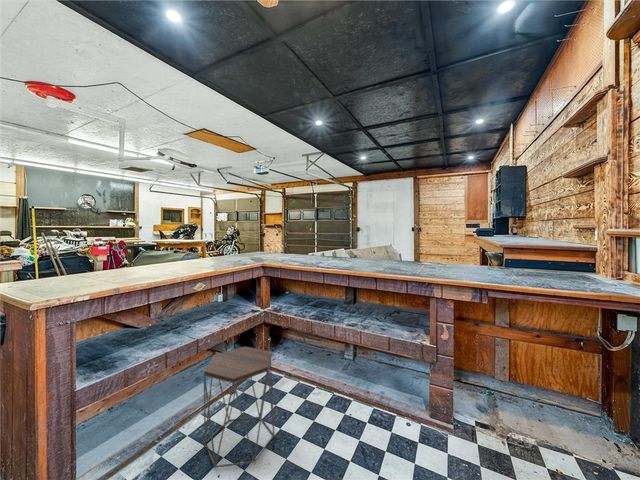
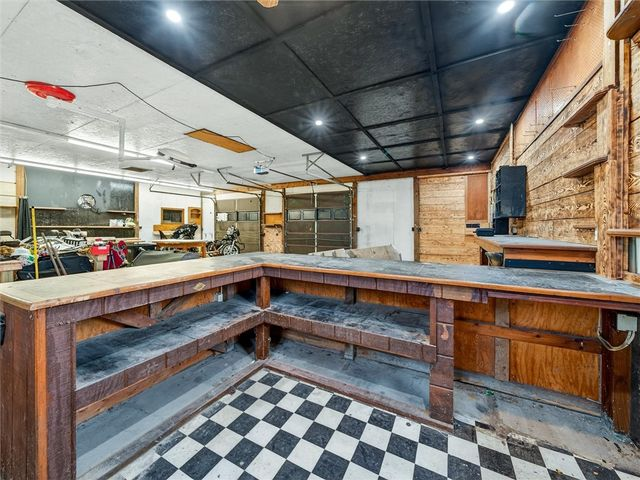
- side table [203,345,276,469]
